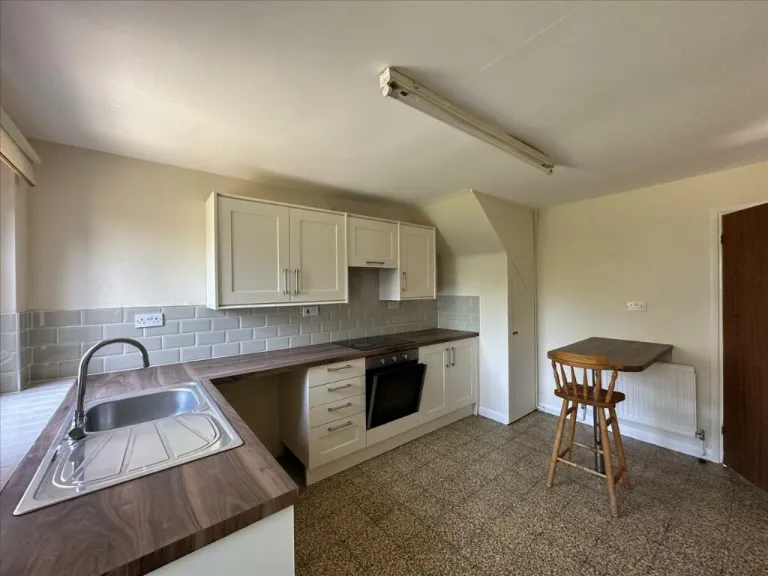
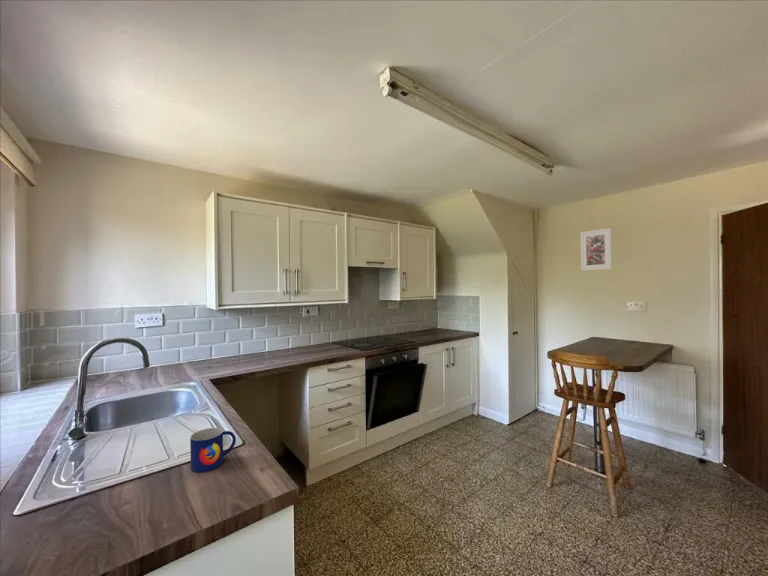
+ mug [189,427,237,473]
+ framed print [579,227,613,272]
